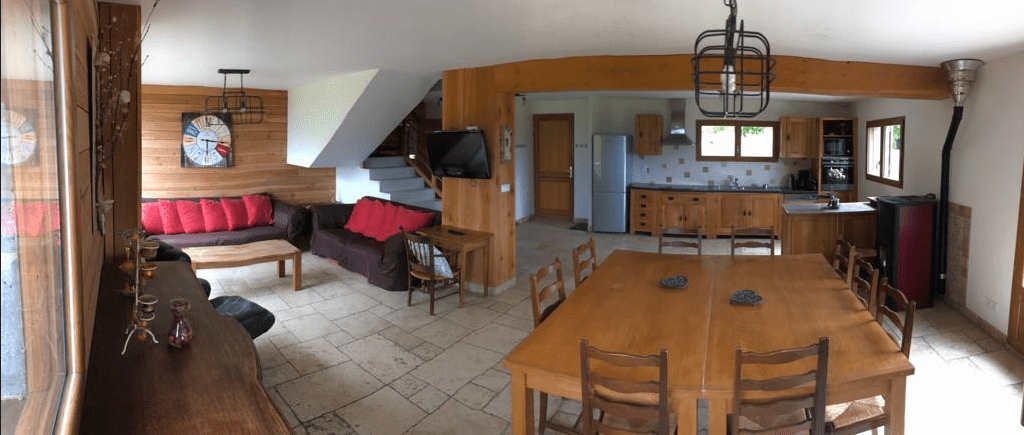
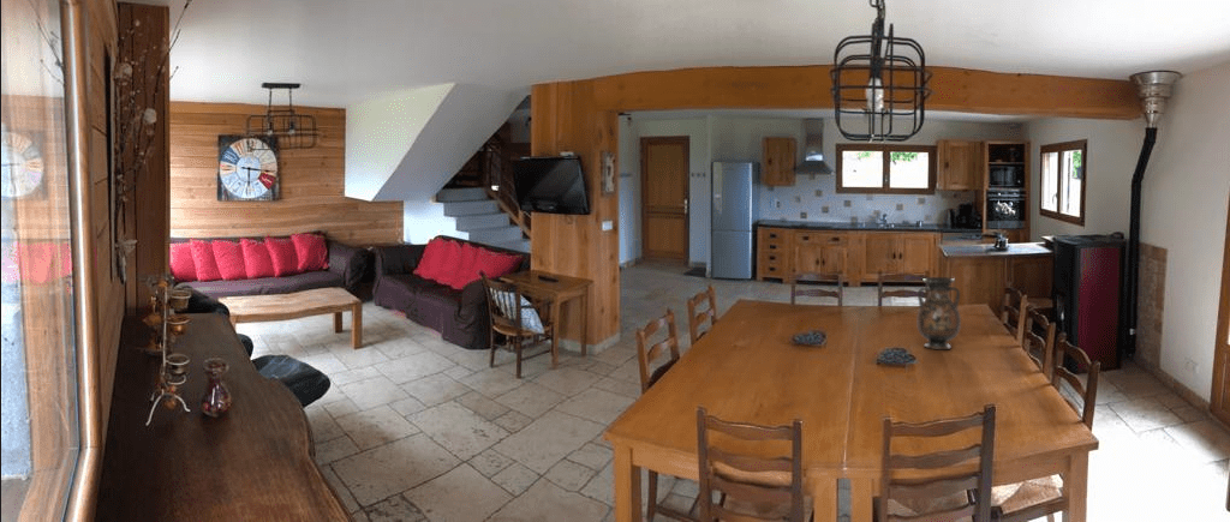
+ vase [915,276,962,350]
